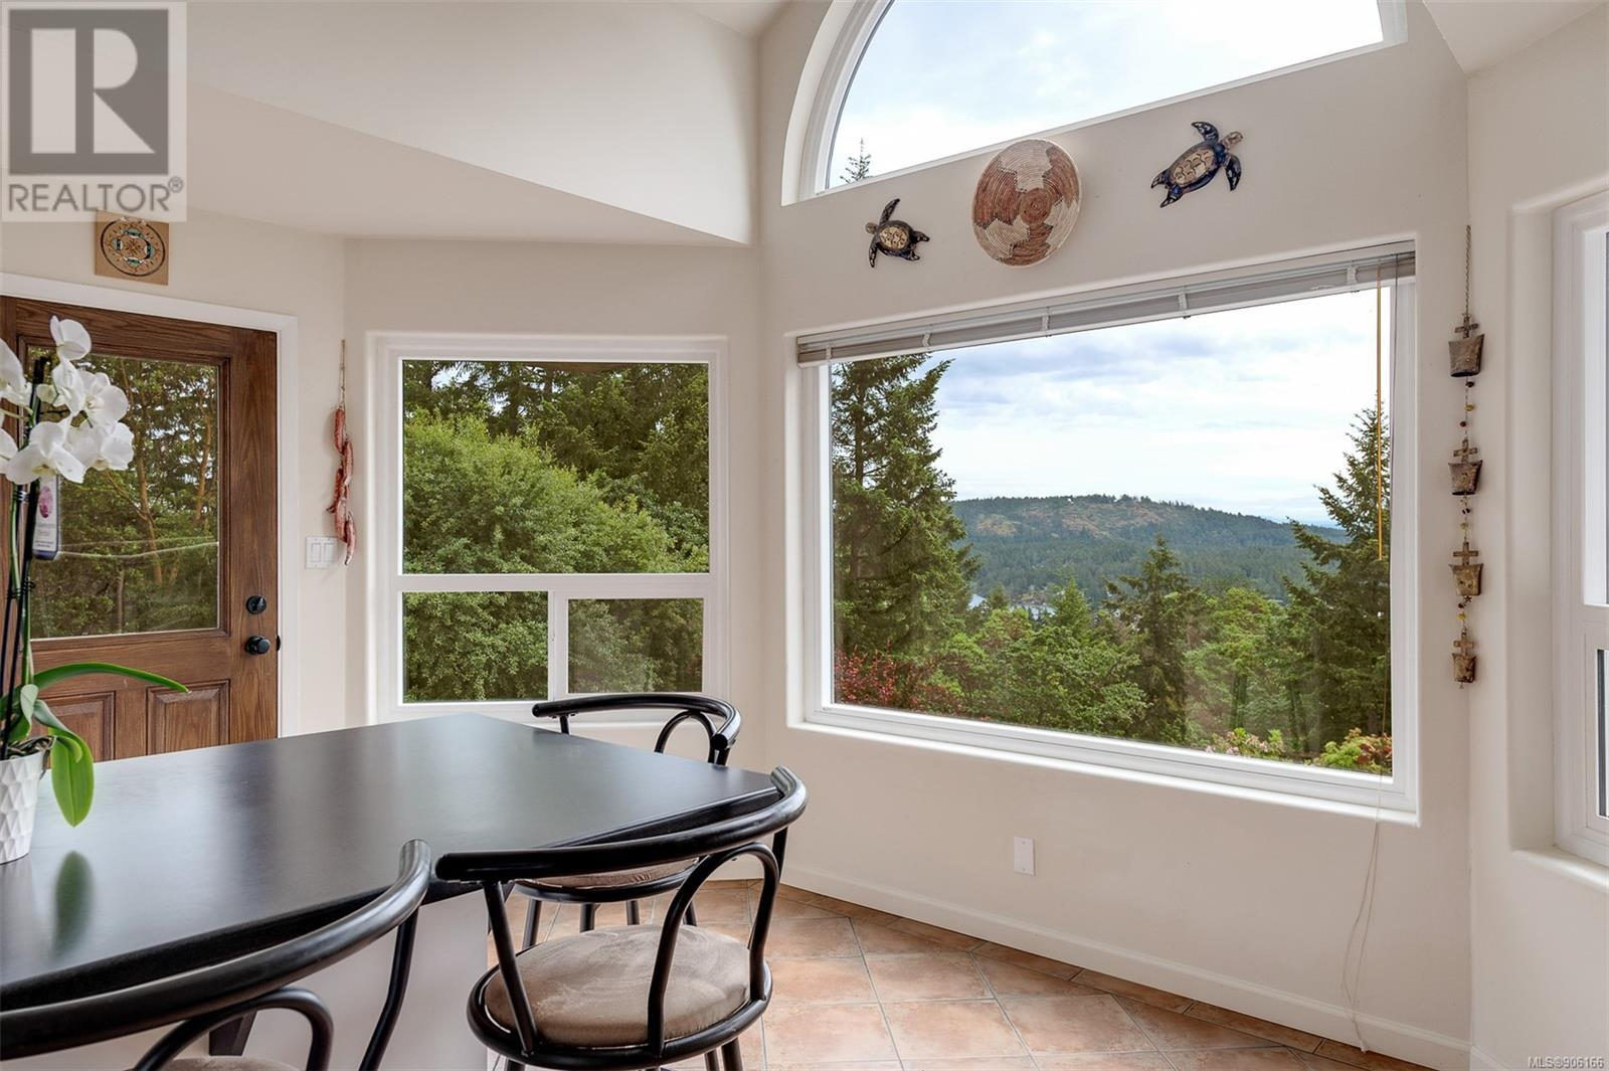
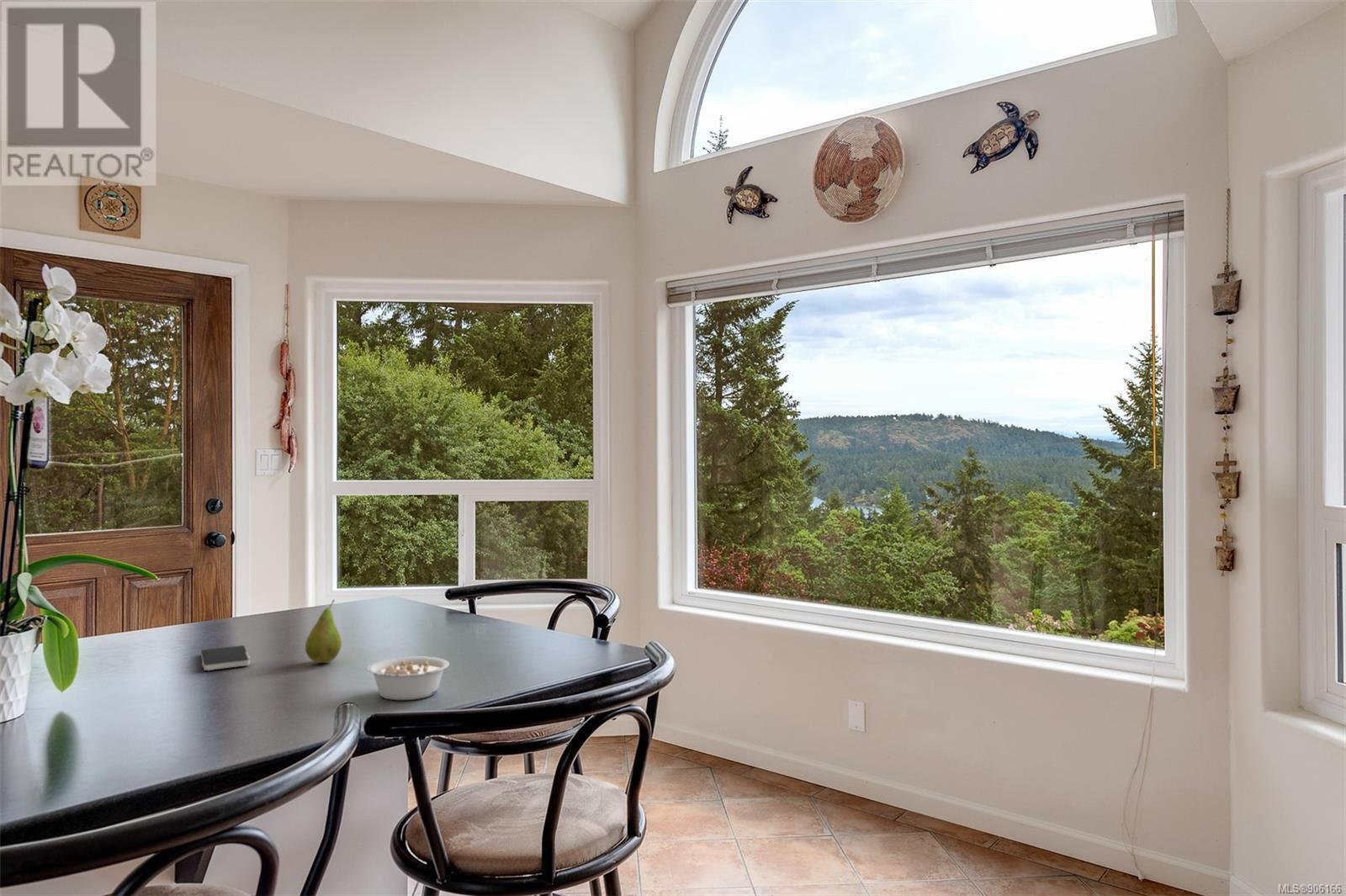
+ legume [366,655,450,701]
+ fruit [305,599,342,664]
+ smartphone [200,644,252,671]
